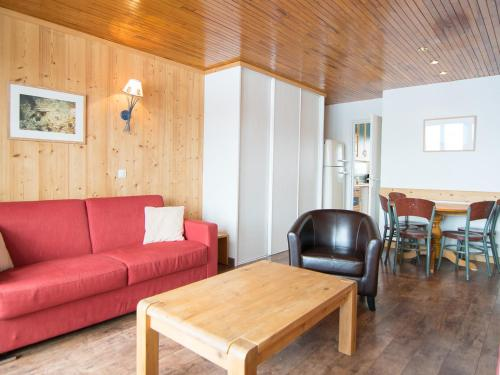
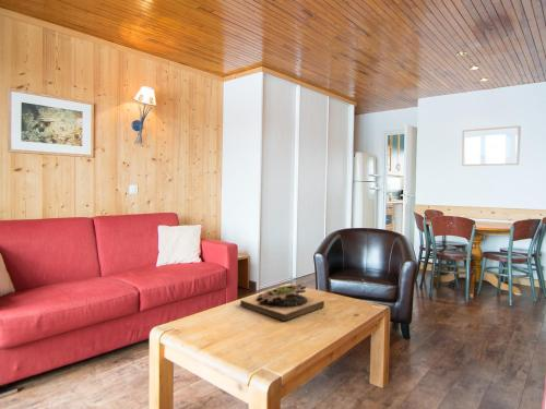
+ succulent planter [239,284,325,322]
